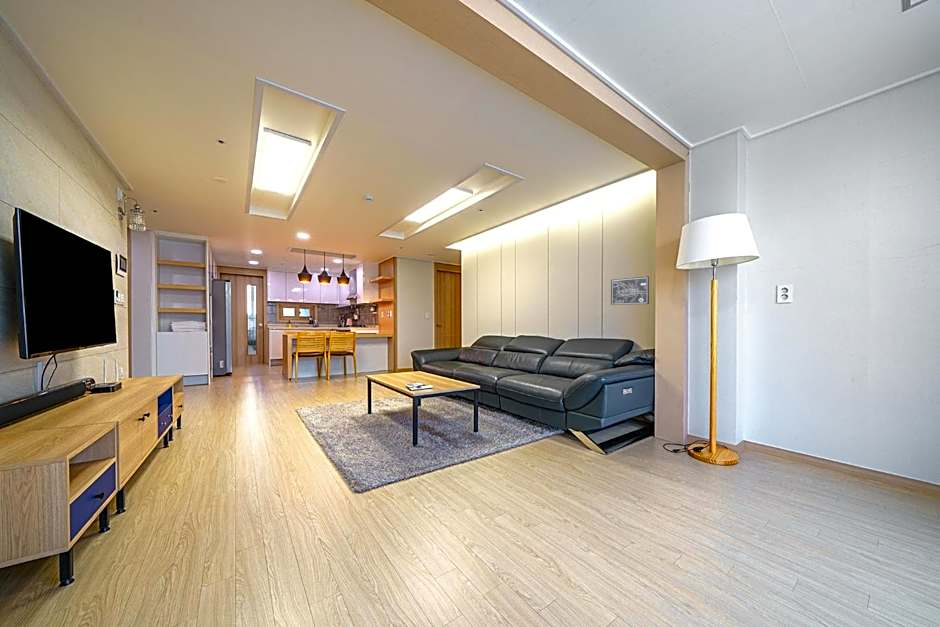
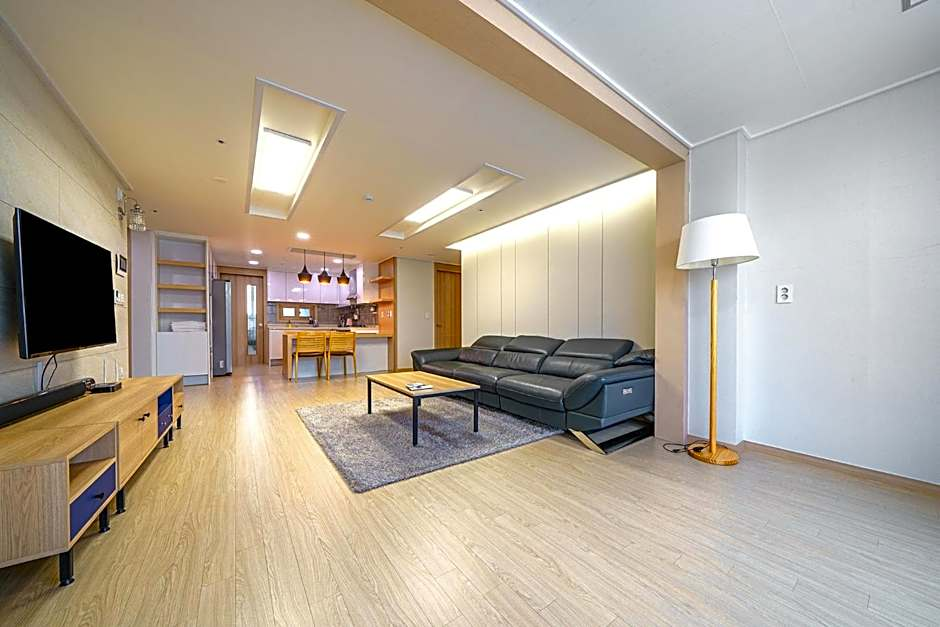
- wall art [610,275,650,306]
